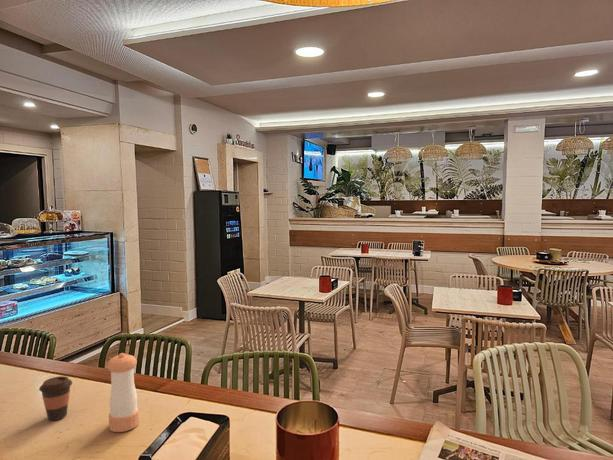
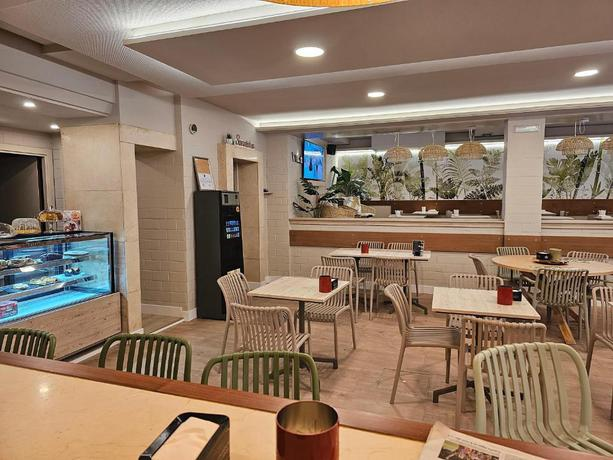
- coffee cup [38,375,73,421]
- pepper shaker [106,352,140,433]
